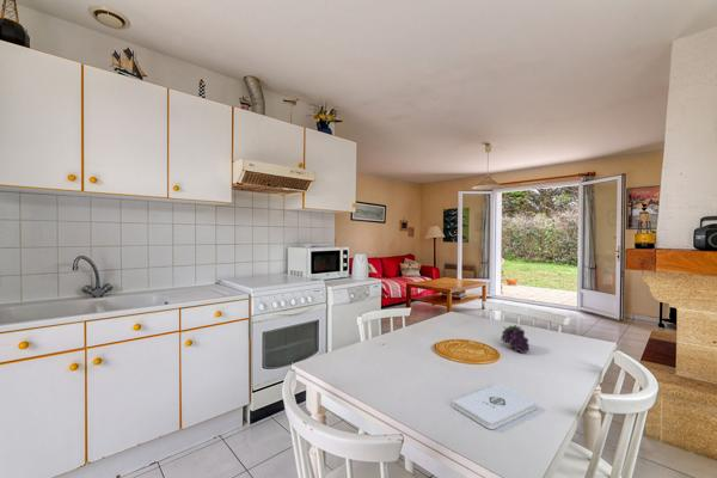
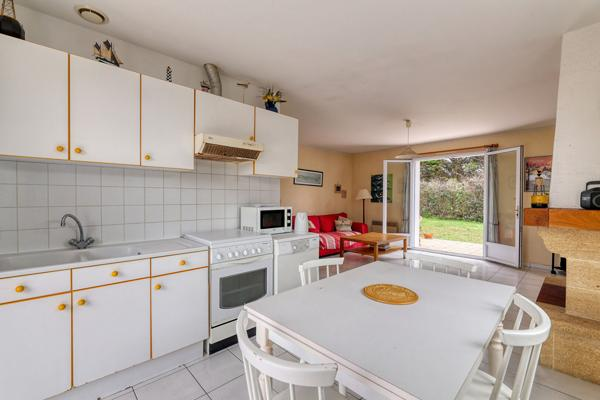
- notepad [452,382,538,430]
- fruit [500,324,531,355]
